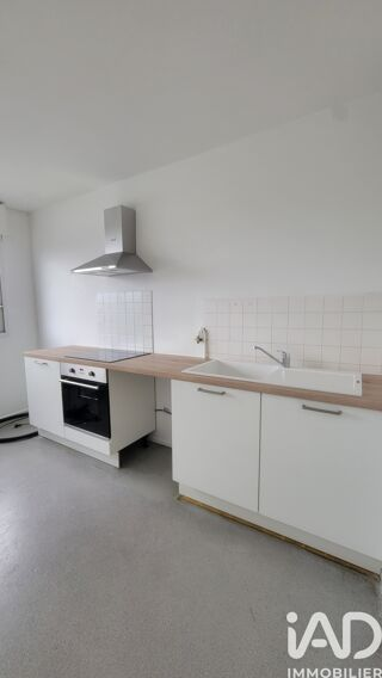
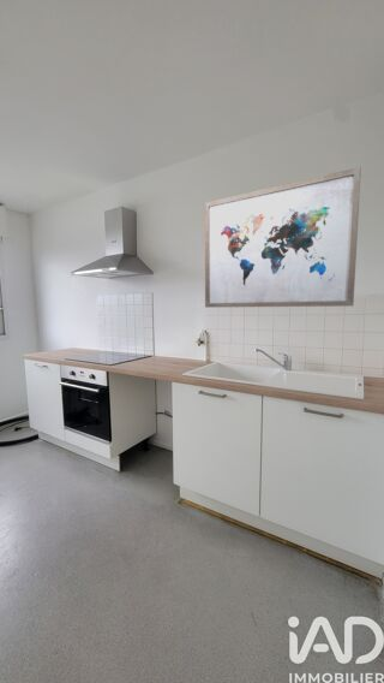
+ wall art [204,166,362,308]
